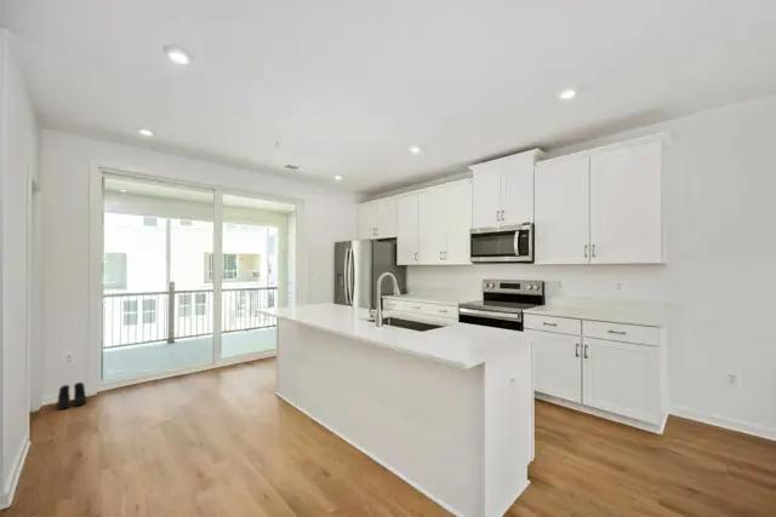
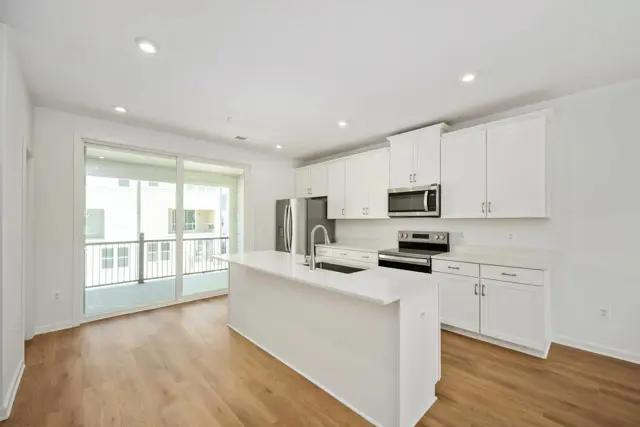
- boots [56,381,87,410]
